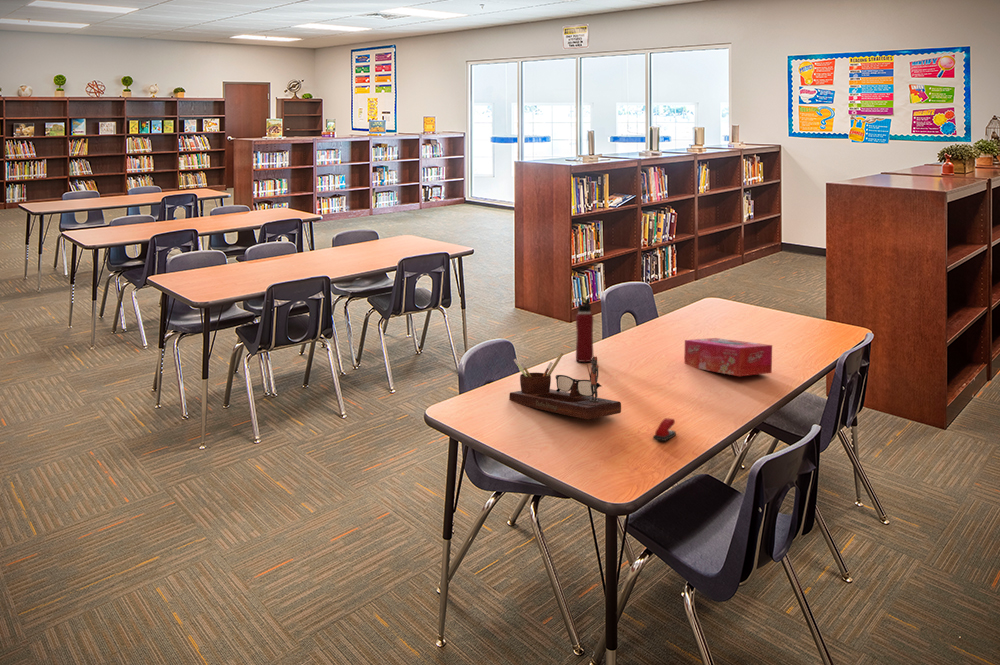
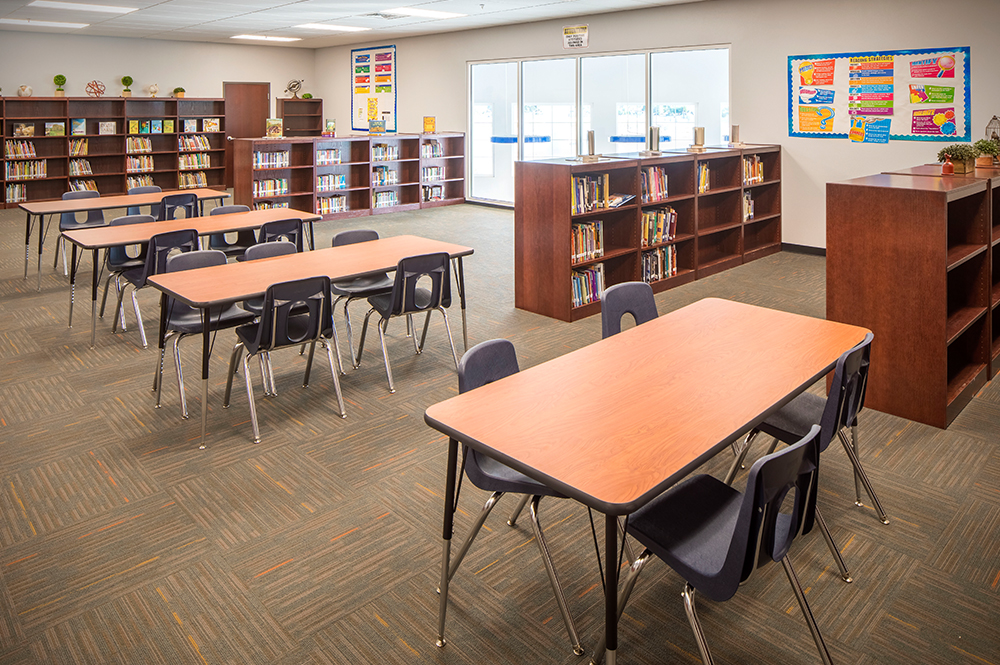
- stapler [652,417,677,442]
- water bottle [575,296,594,363]
- desk organizer [508,352,622,421]
- tissue box [683,337,773,377]
